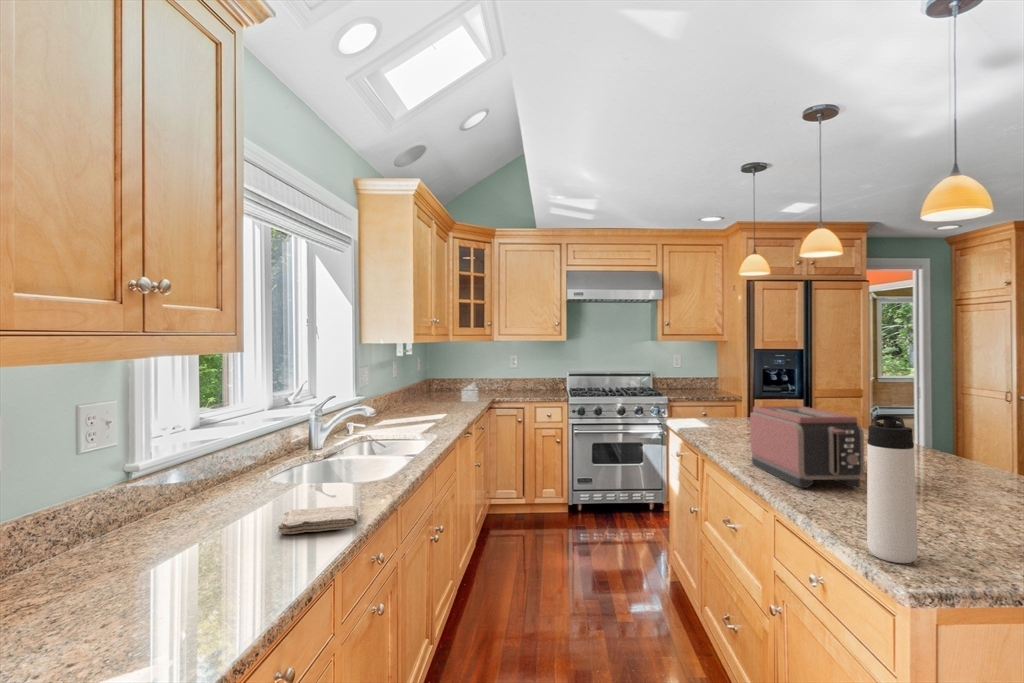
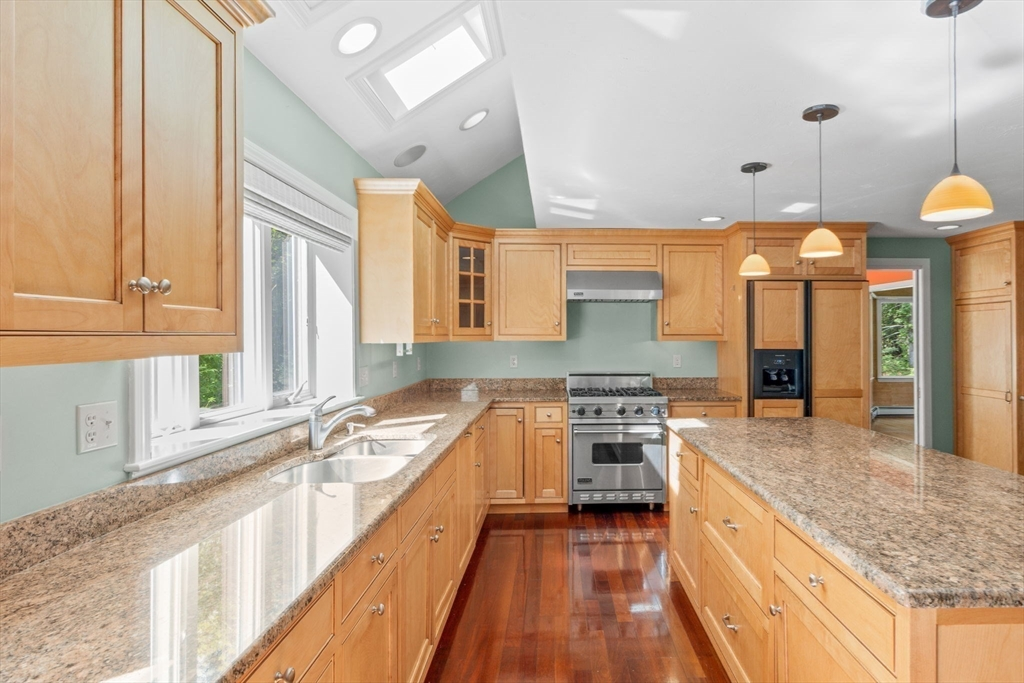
- toaster [749,405,865,489]
- thermos bottle [866,414,919,564]
- washcloth [277,505,359,535]
